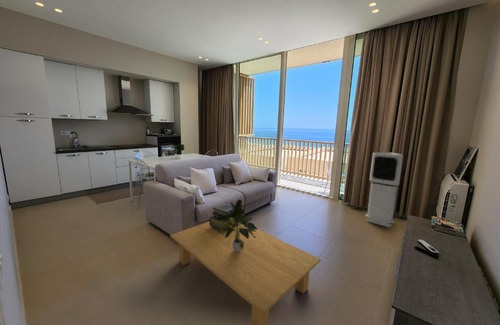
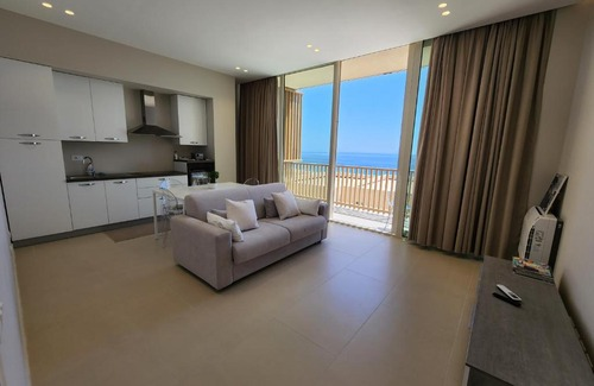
- potted plant [221,198,258,253]
- stack of books [209,203,240,232]
- air purifier [365,151,404,228]
- coffee table [169,221,322,325]
